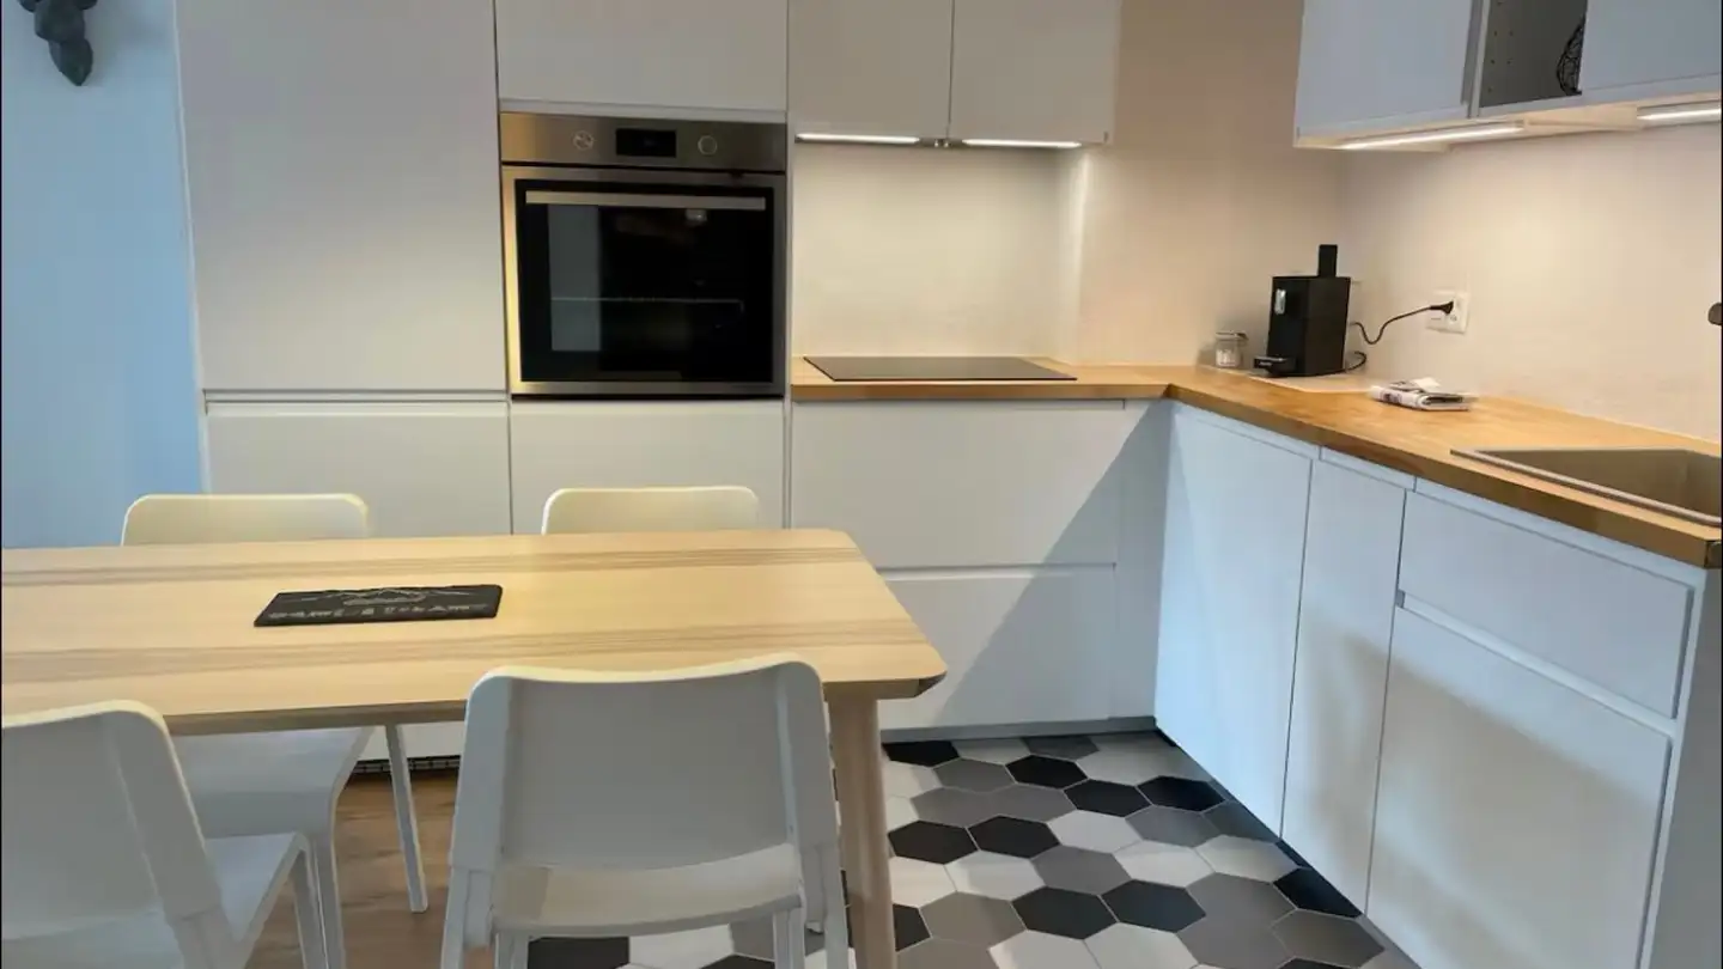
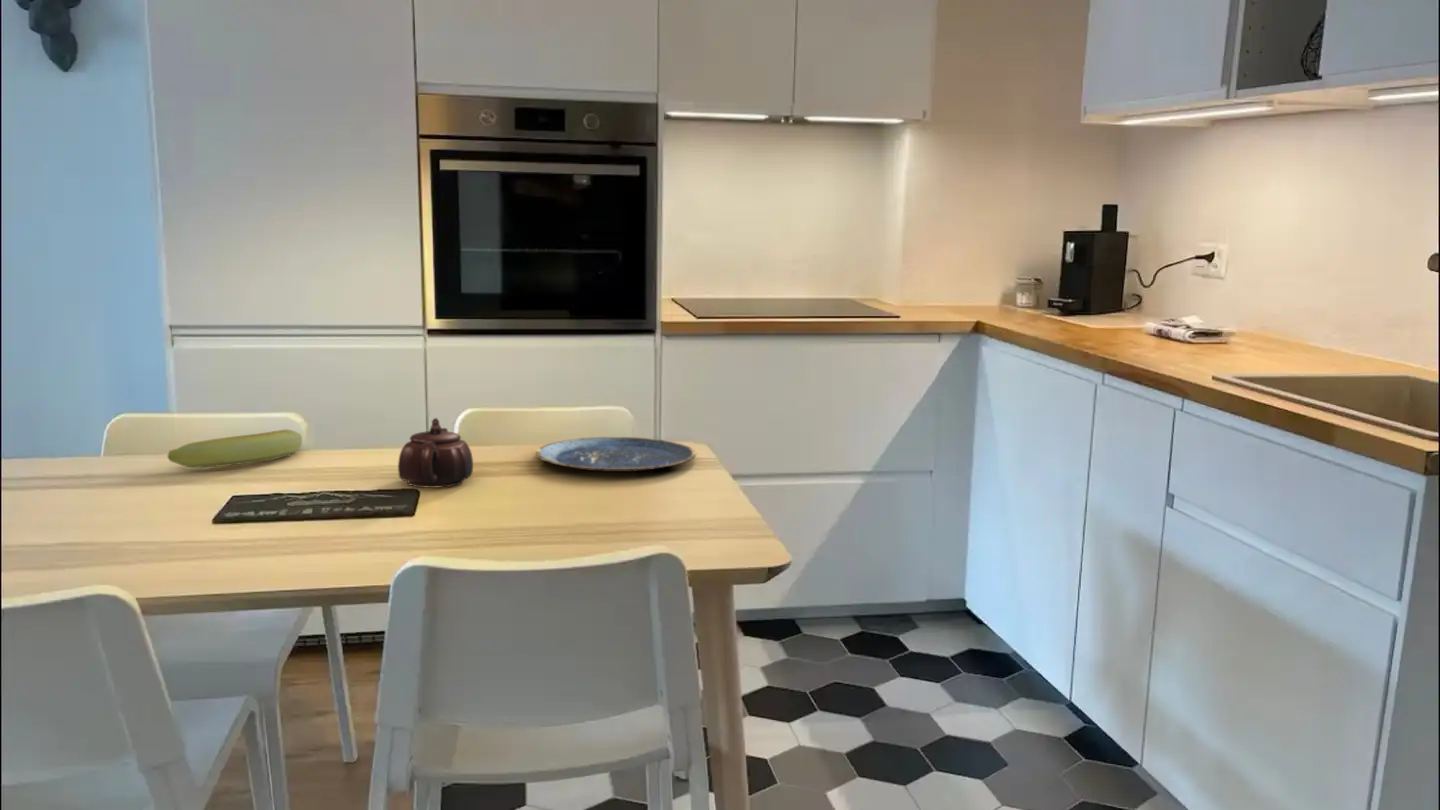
+ plate [535,436,697,473]
+ banana [167,429,303,468]
+ teapot [397,417,474,489]
